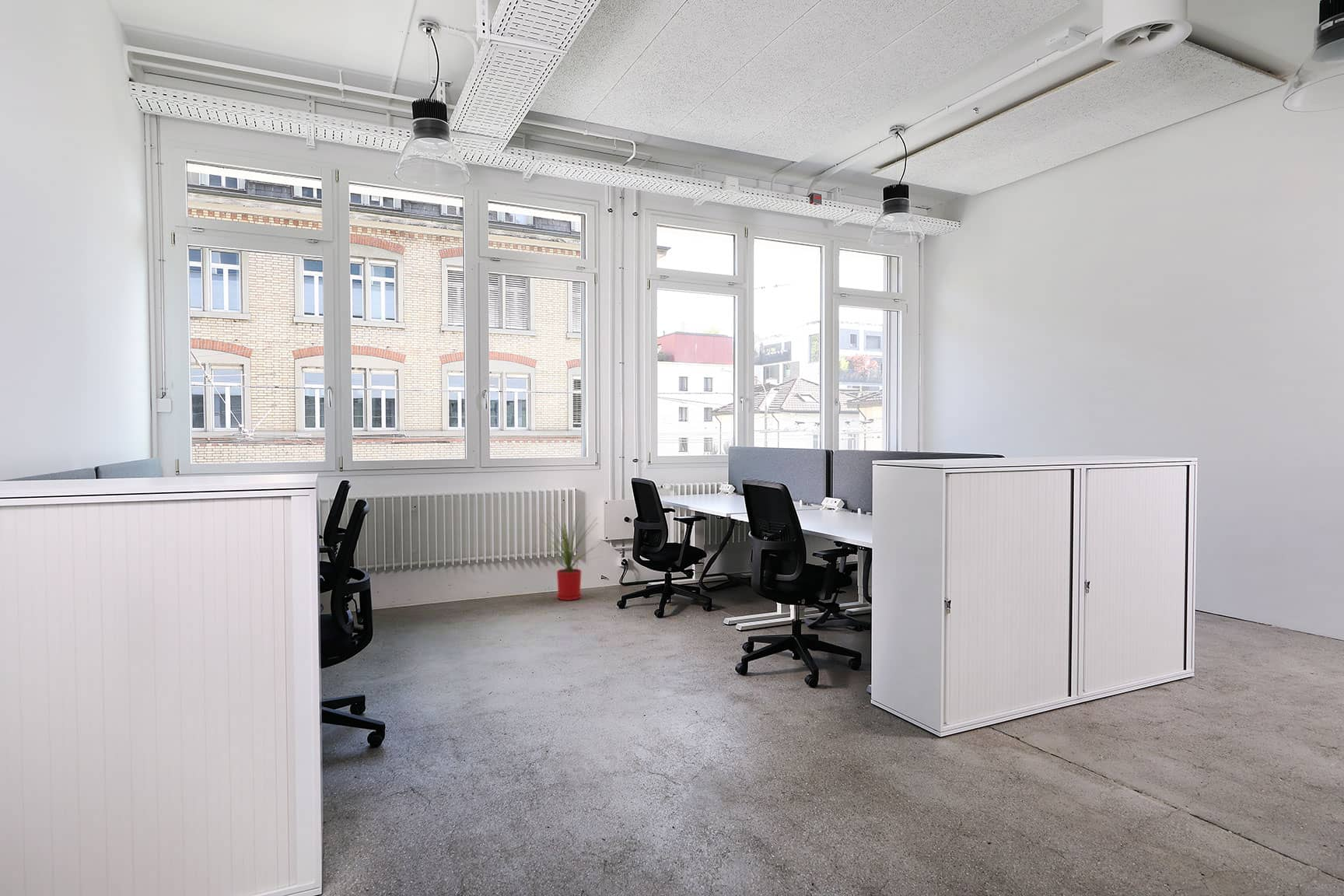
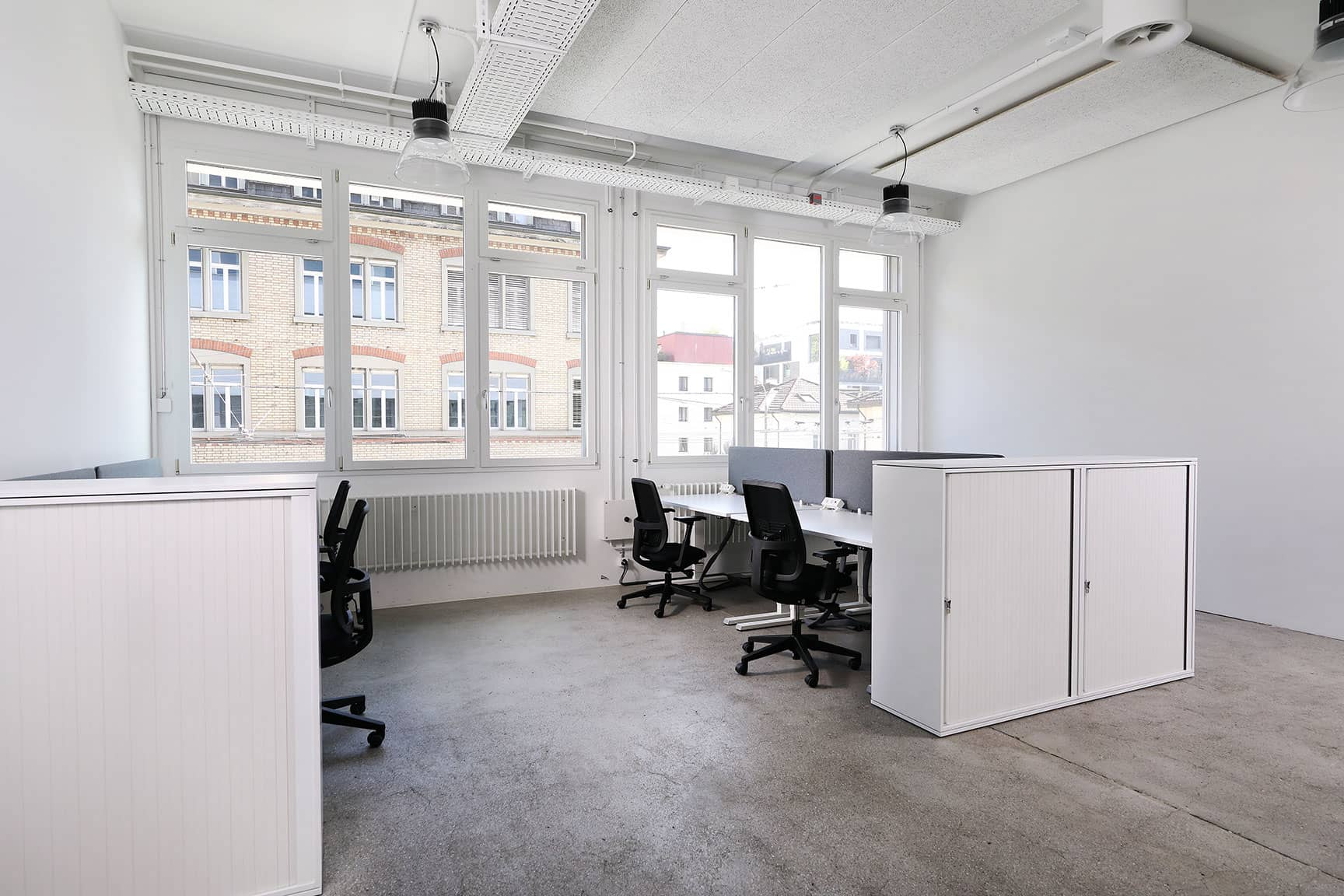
- house plant [538,507,602,601]
